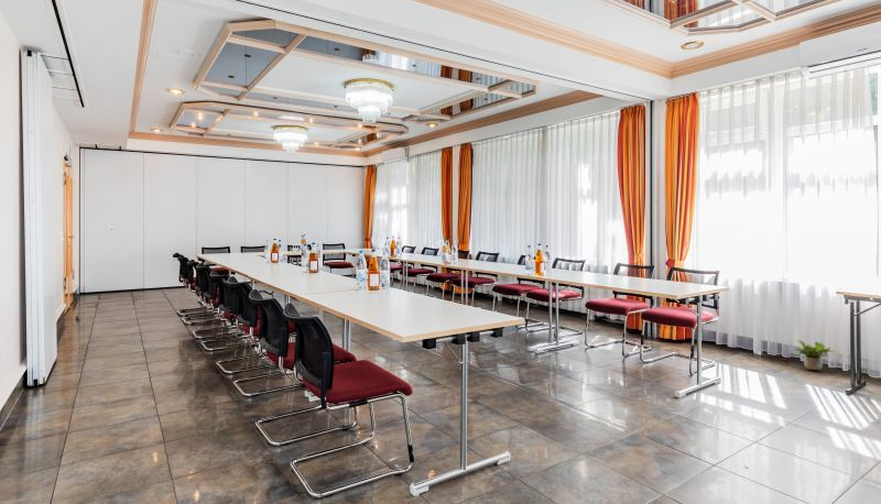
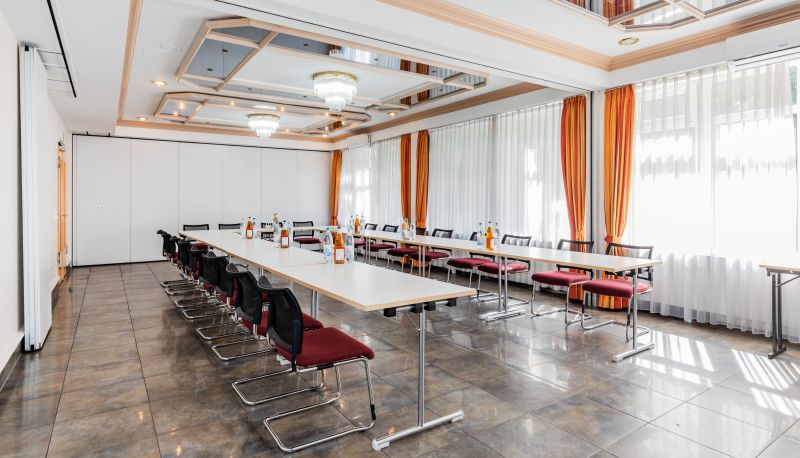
- potted plant [794,339,835,372]
